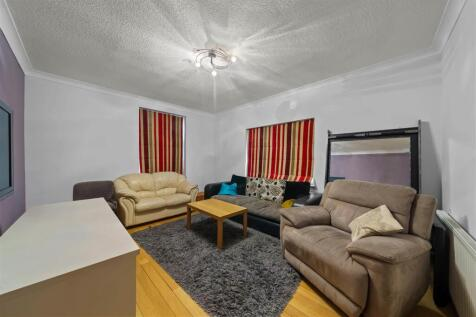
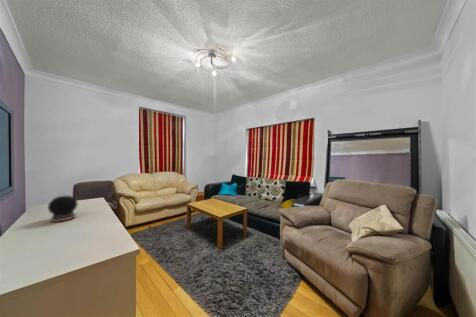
+ speaker [47,194,79,223]
